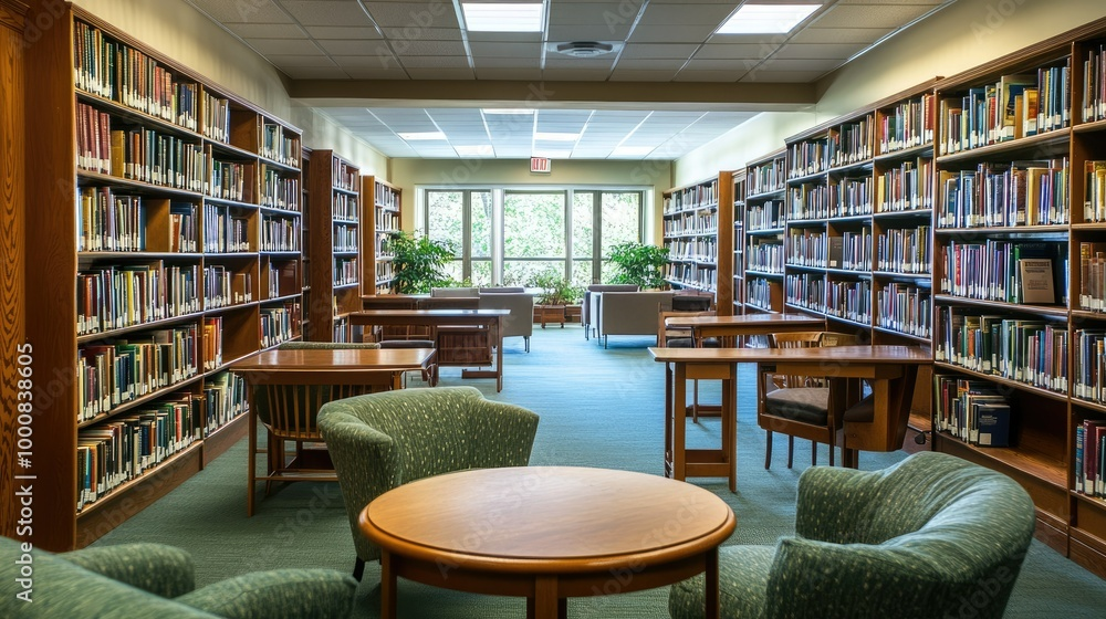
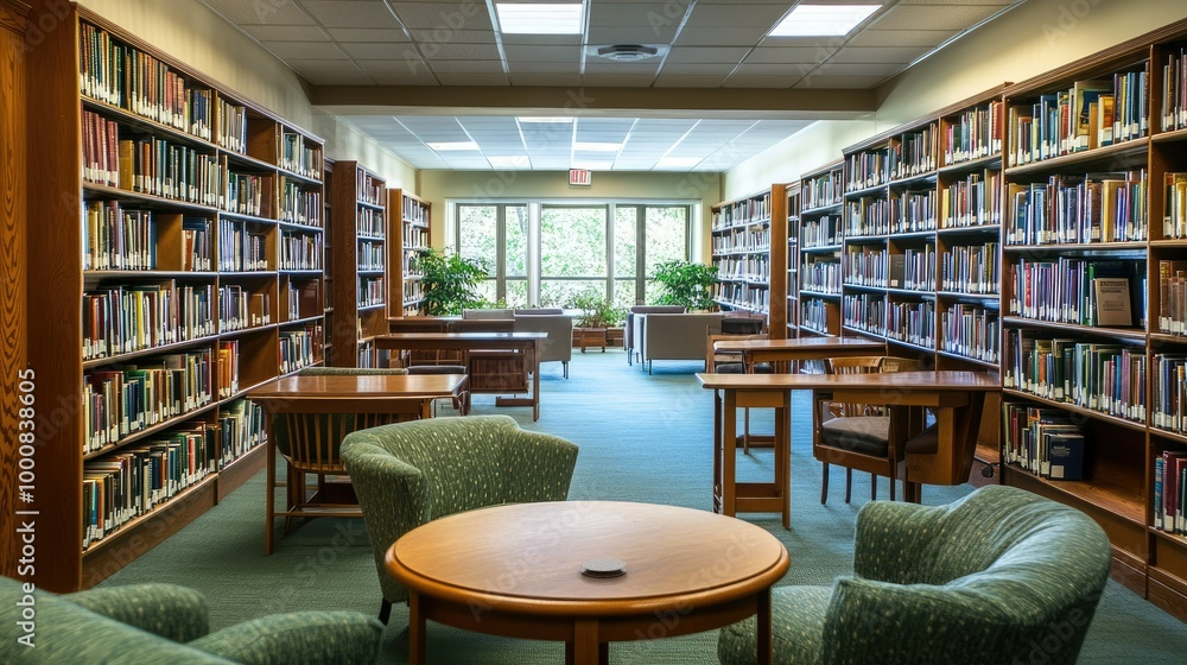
+ coaster [579,557,628,578]
